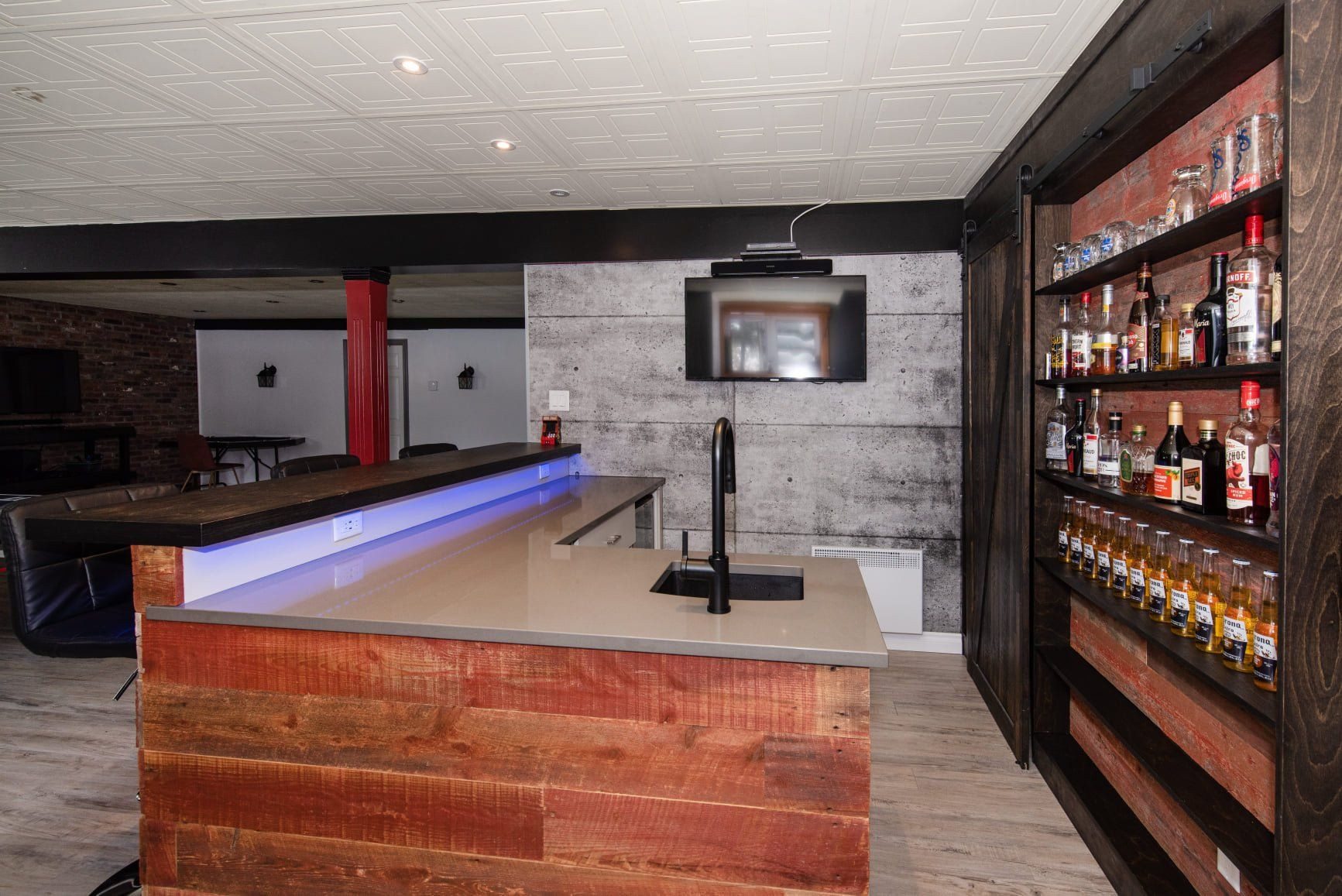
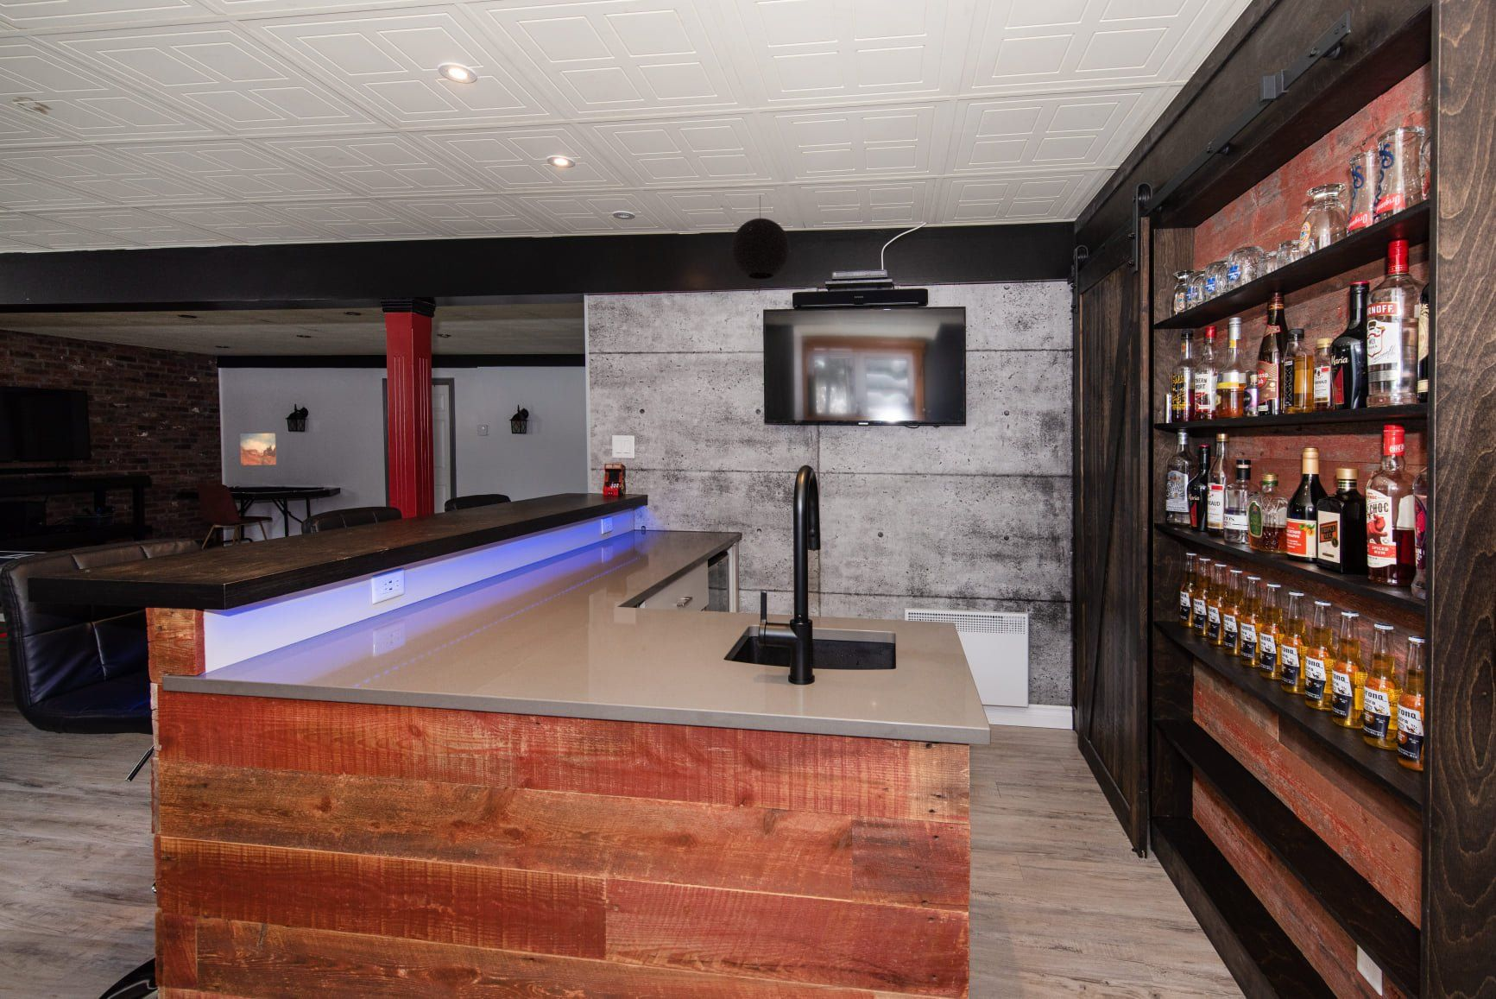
+ wall art [240,433,278,466]
+ pendant light [730,194,790,280]
